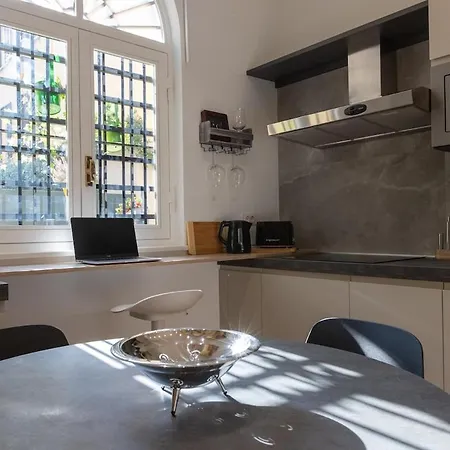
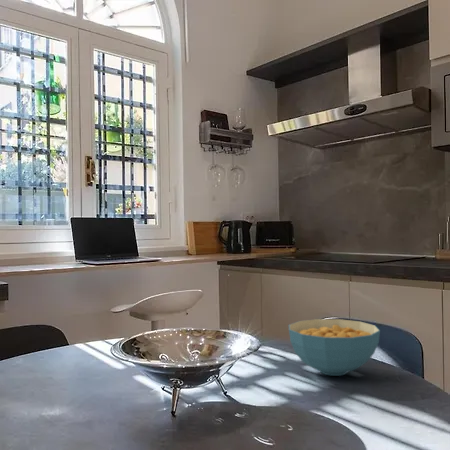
+ cereal bowl [288,318,381,377]
